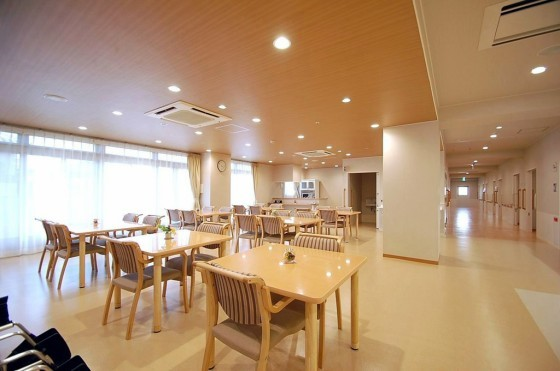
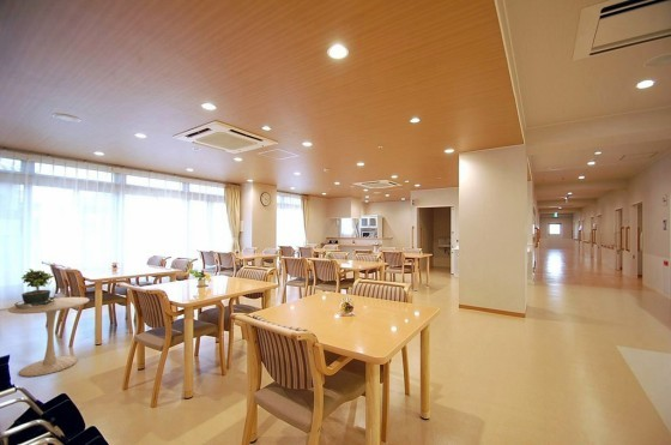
+ potted plant [13,267,56,308]
+ side table [7,296,90,378]
